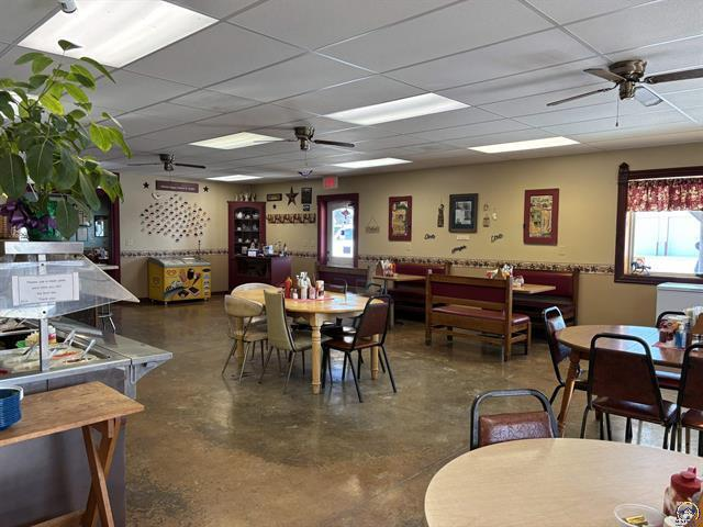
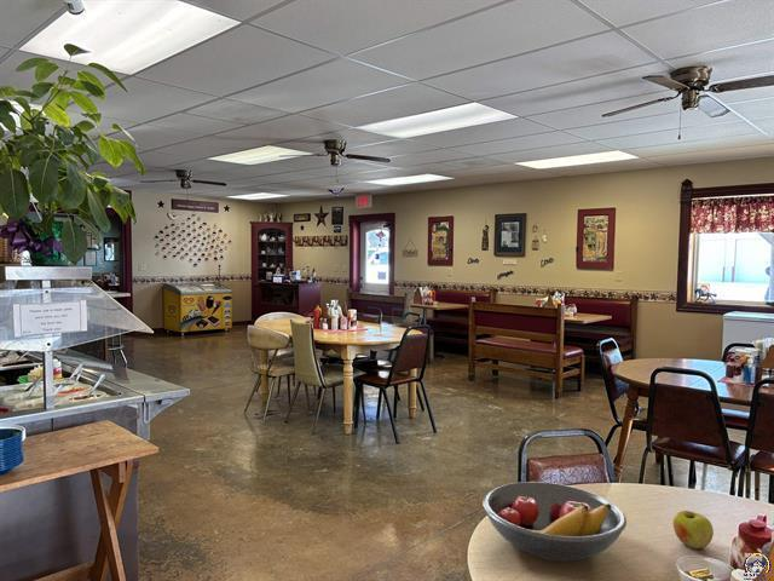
+ fruit bowl [481,481,628,562]
+ apple [672,510,715,550]
